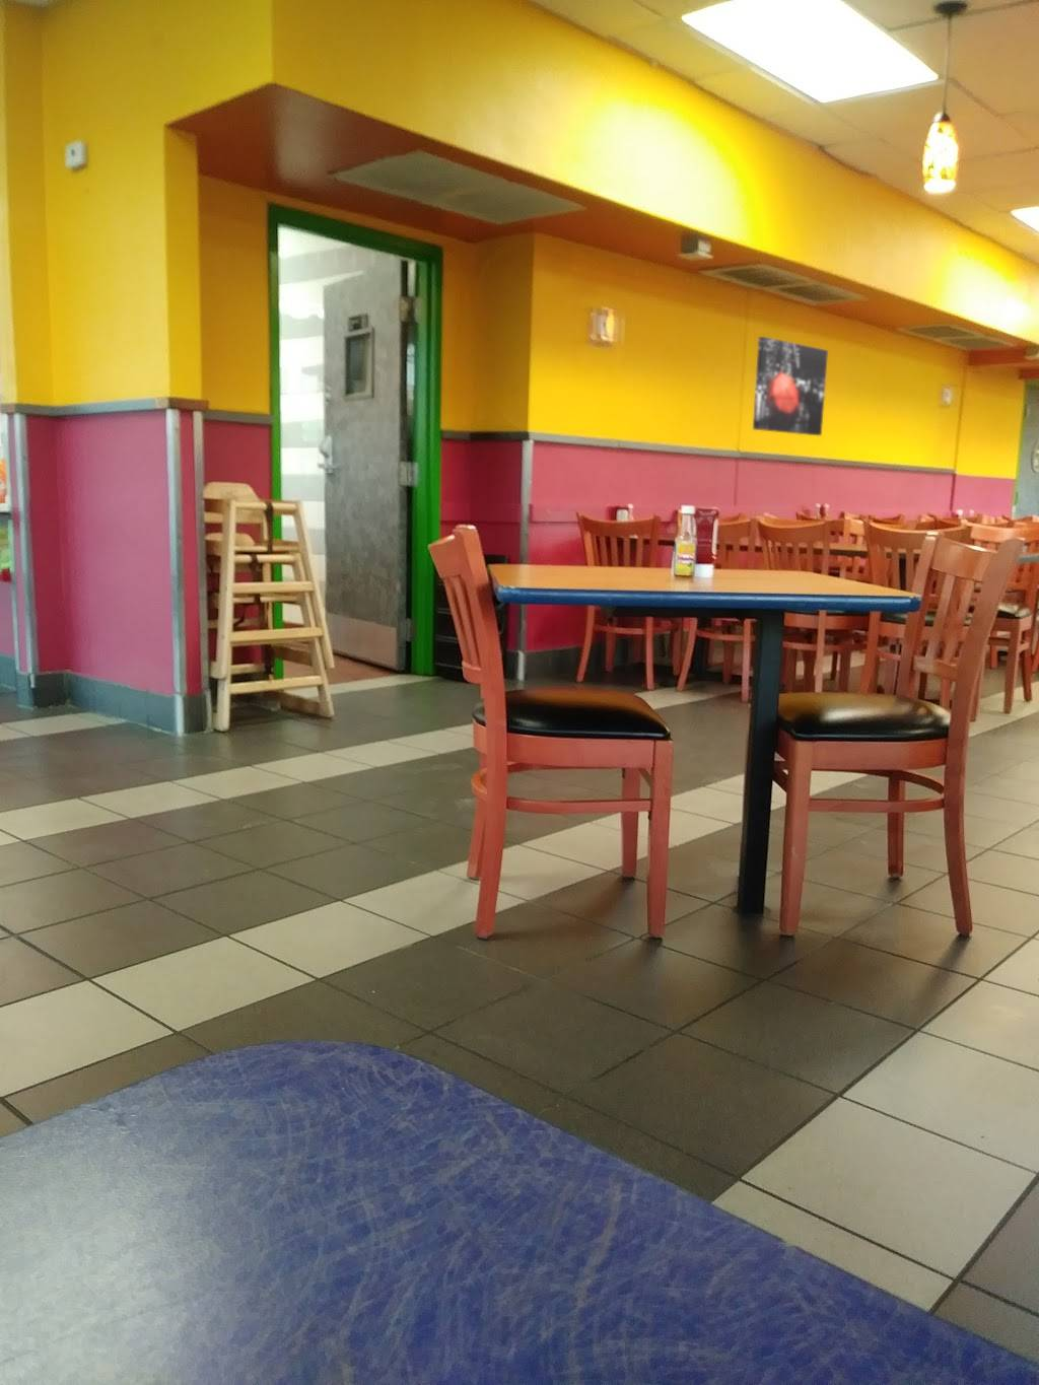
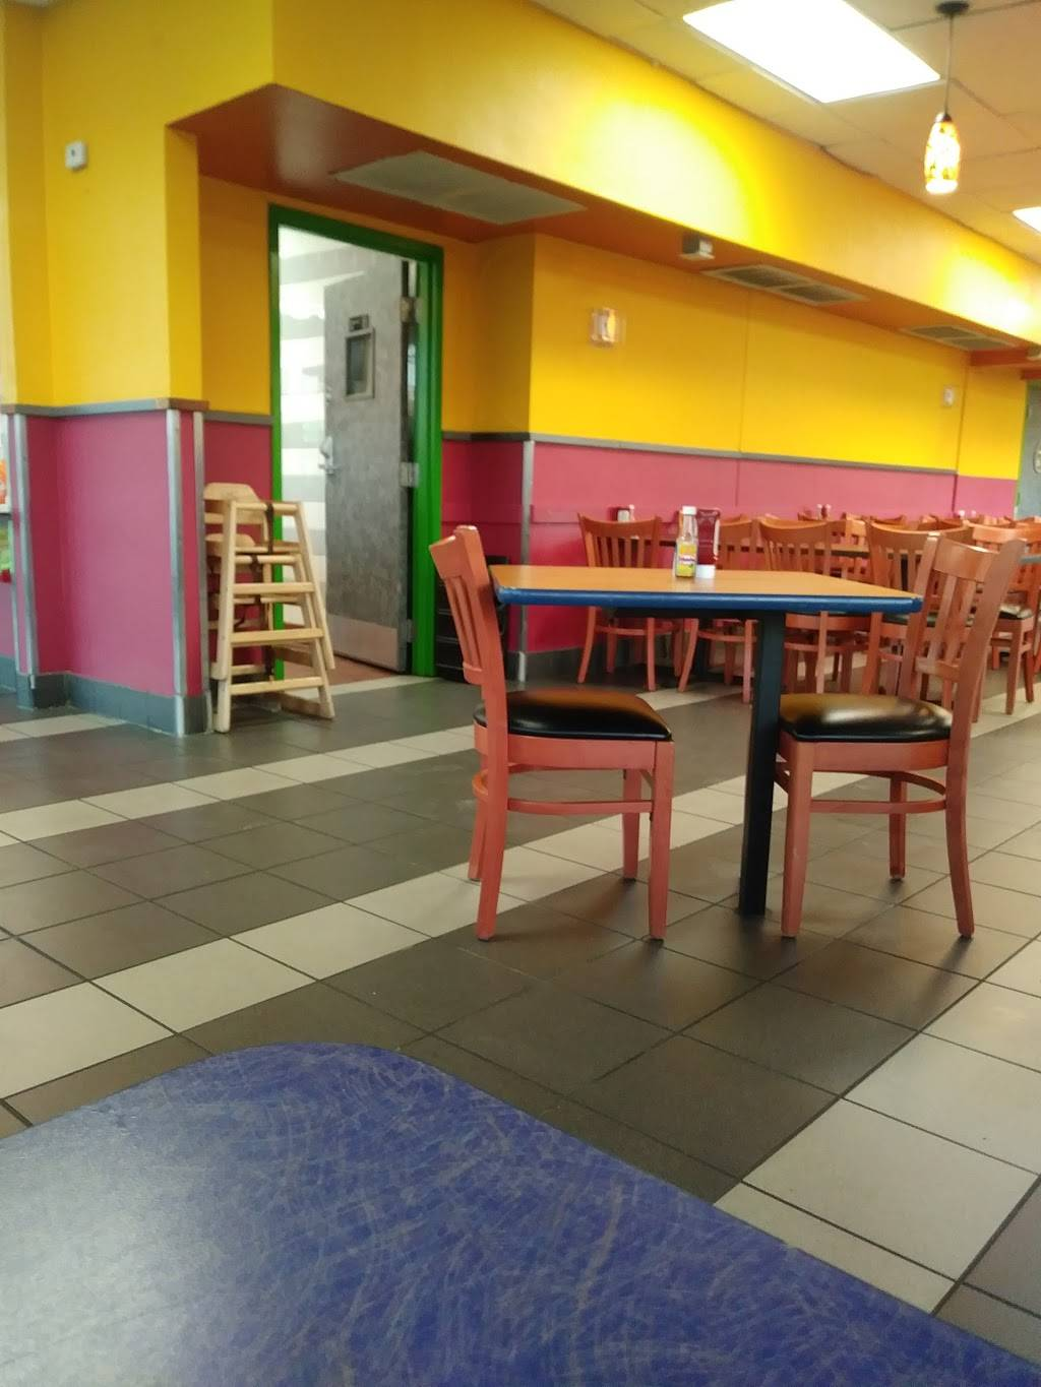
- wall art [752,336,829,437]
